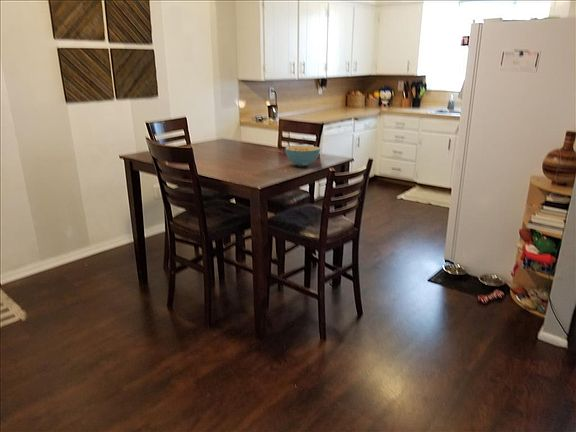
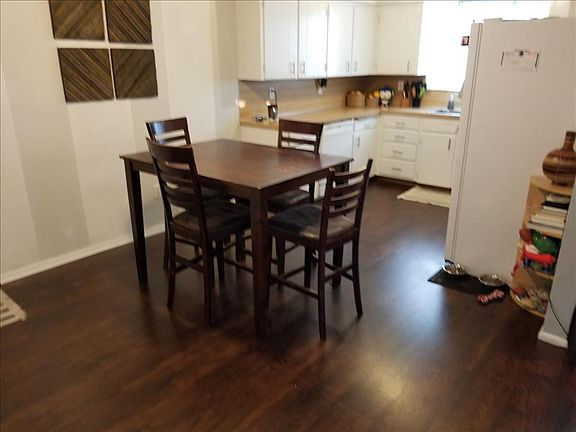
- cereal bowl [284,145,321,167]
